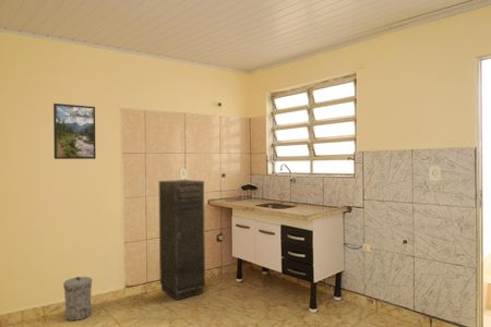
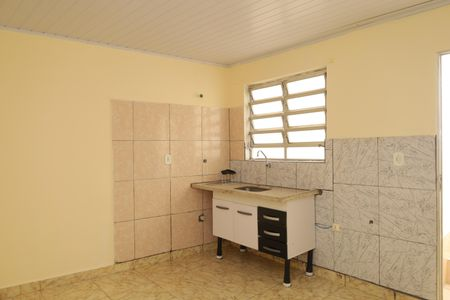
- trash can [62,276,93,322]
- storage cabinet [158,179,206,301]
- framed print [52,102,97,160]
